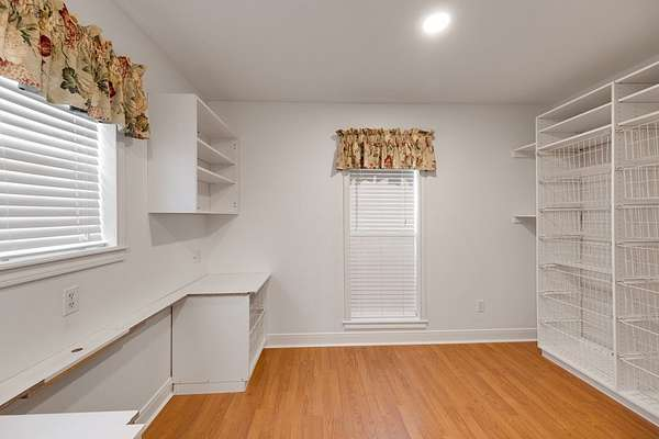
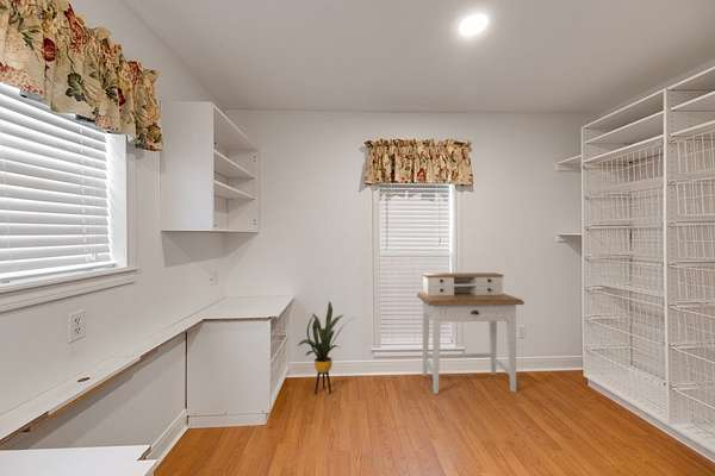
+ house plant [297,300,354,395]
+ desk [416,271,526,395]
